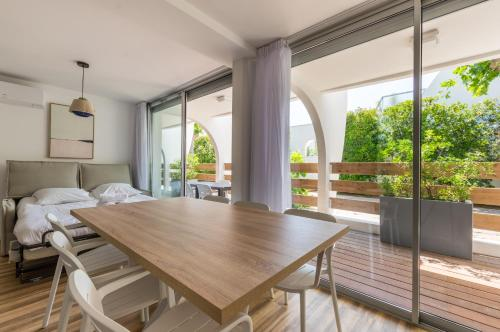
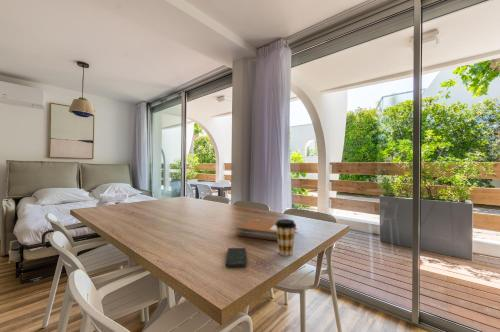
+ smartphone [224,247,247,268]
+ notebook [235,218,298,242]
+ coffee cup [275,218,297,257]
